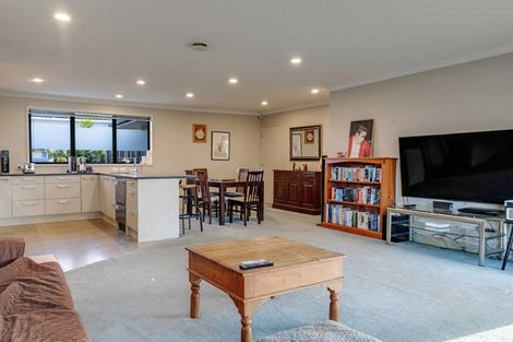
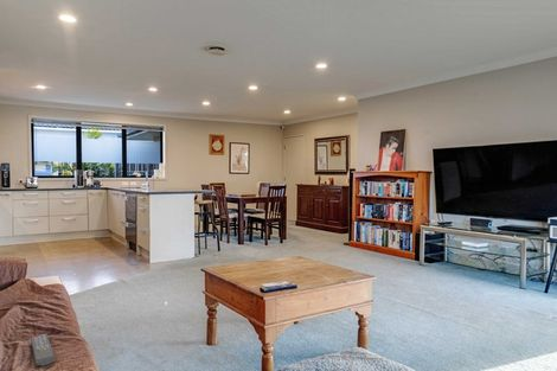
+ remote control [30,333,56,366]
